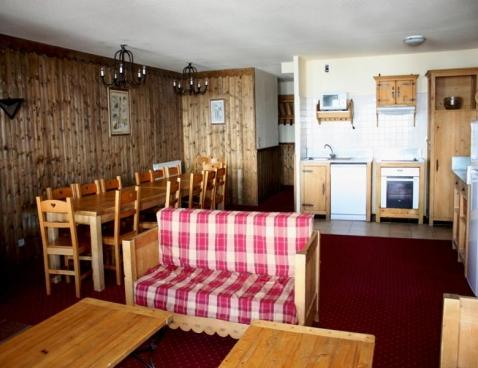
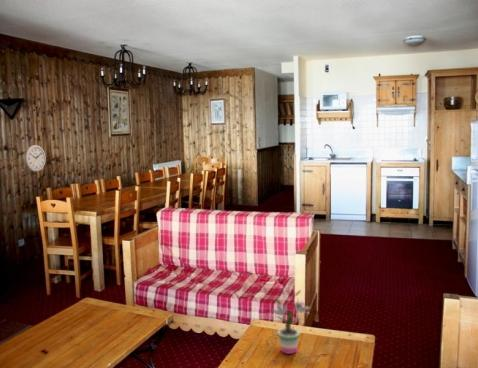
+ potted plant [270,287,311,355]
+ wall clock [24,144,47,173]
